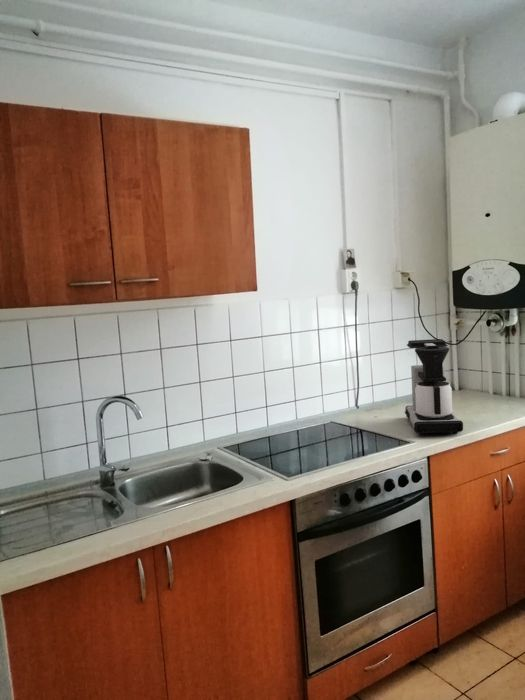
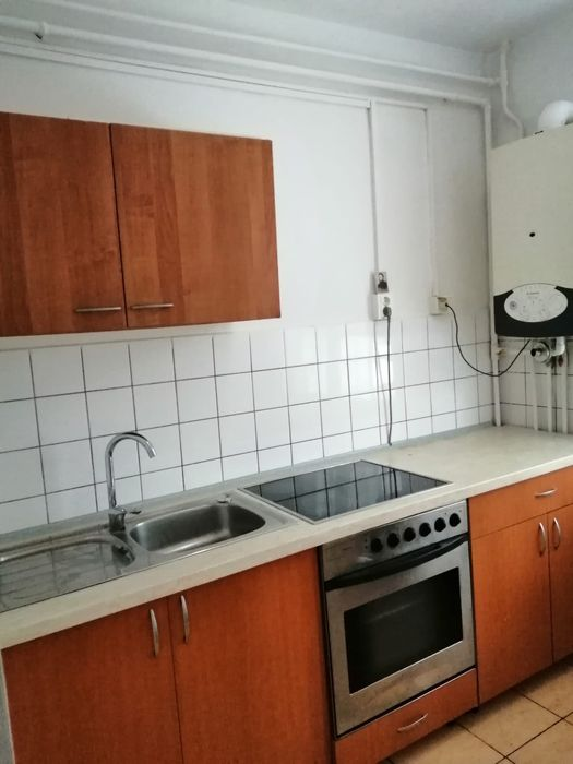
- coffee maker [404,338,464,436]
